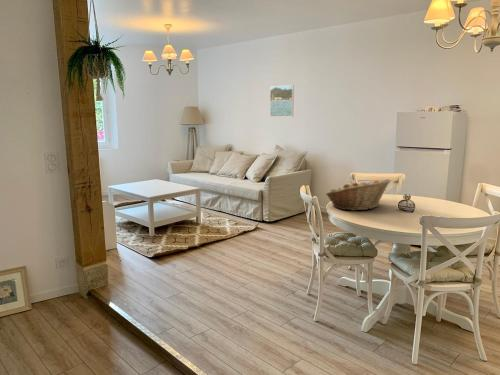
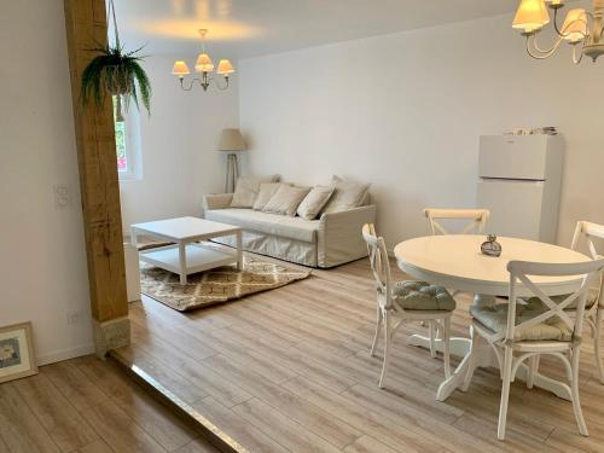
- fruit basket [325,178,392,211]
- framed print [269,84,295,118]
